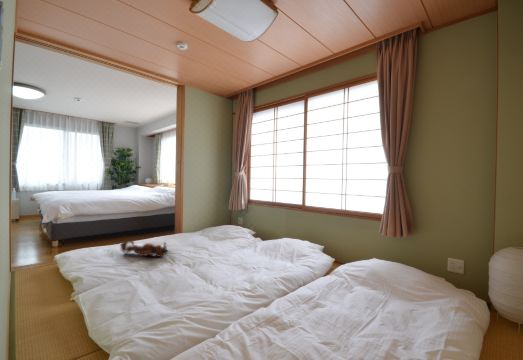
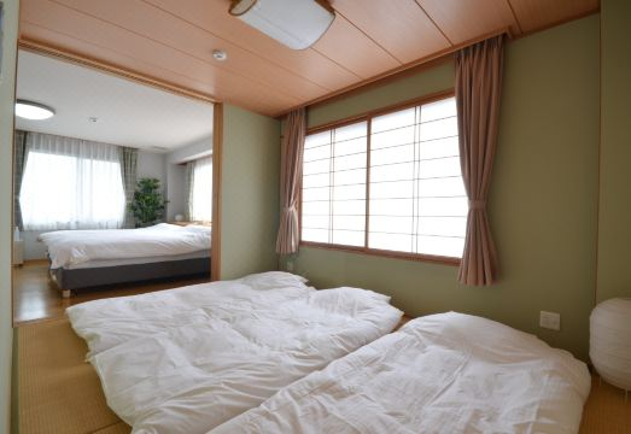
- teddy bear [119,239,169,258]
